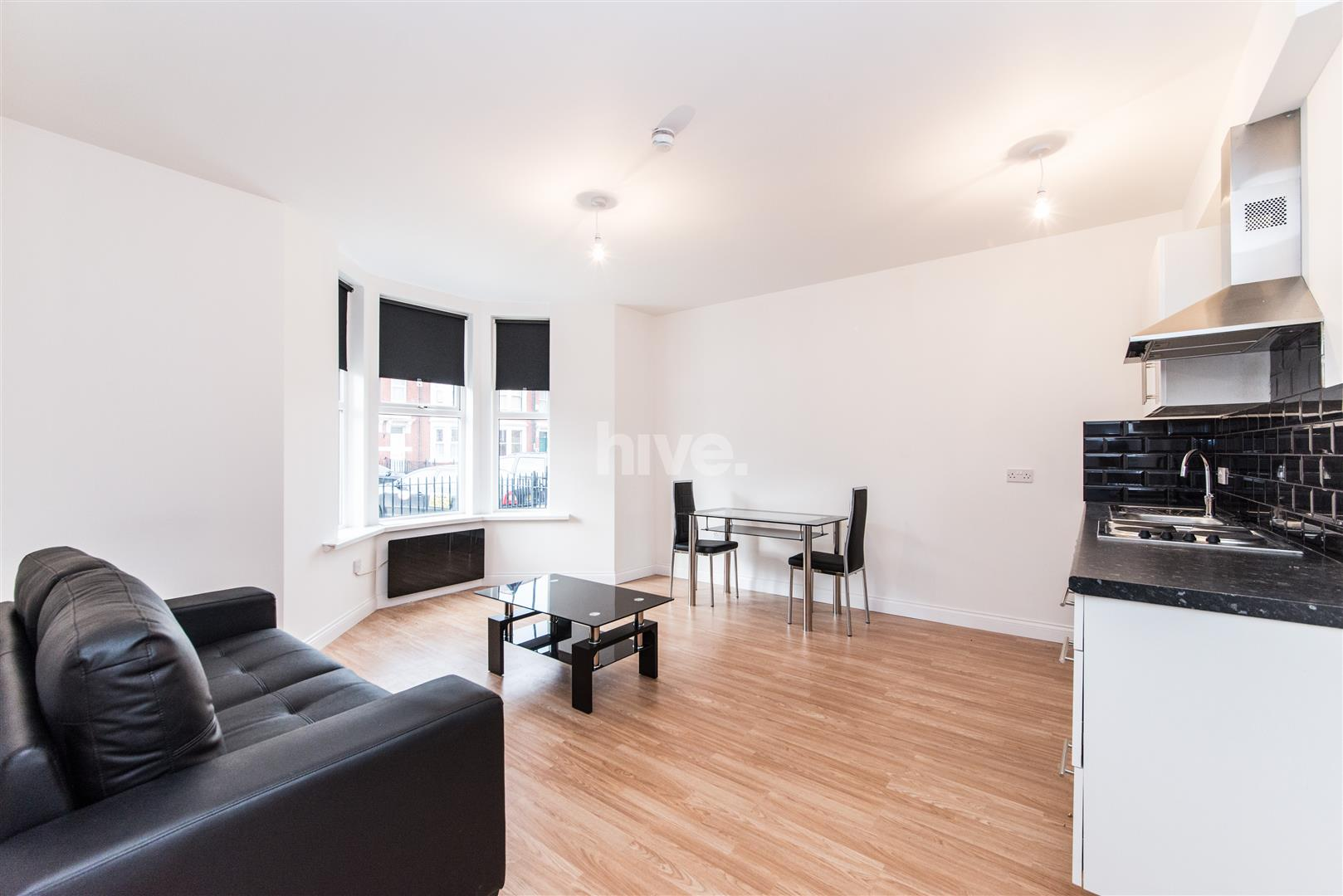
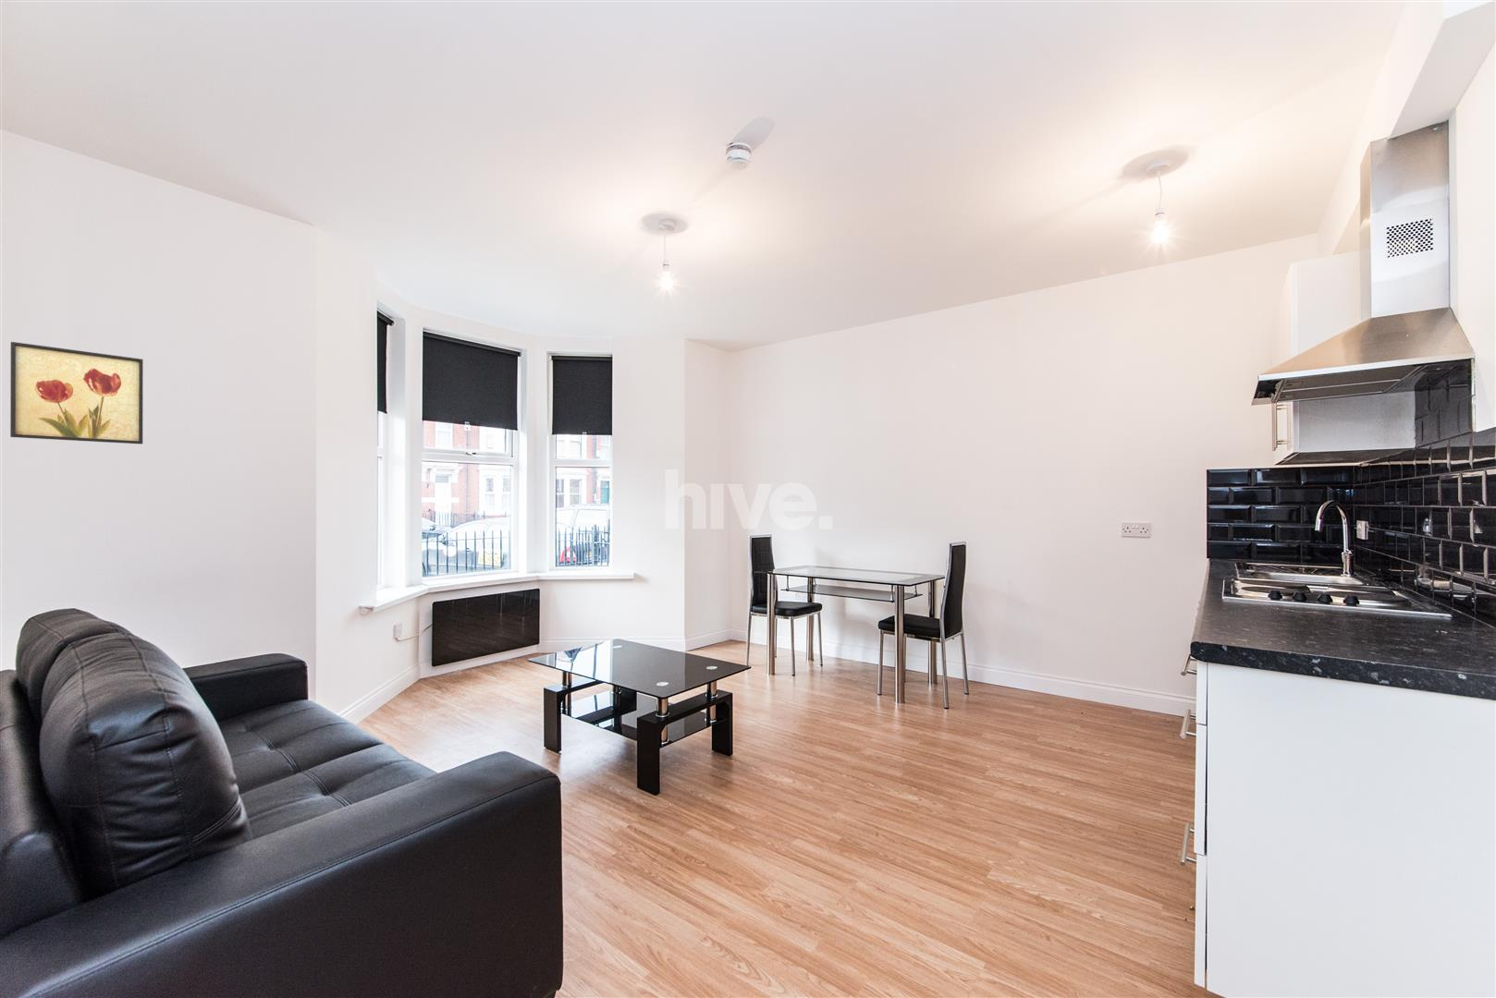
+ wall art [9,341,144,446]
